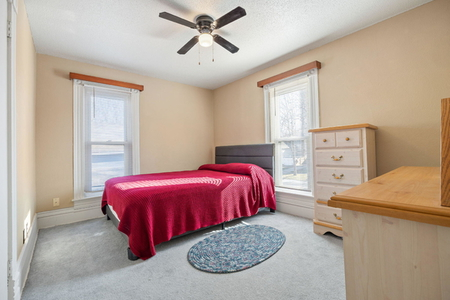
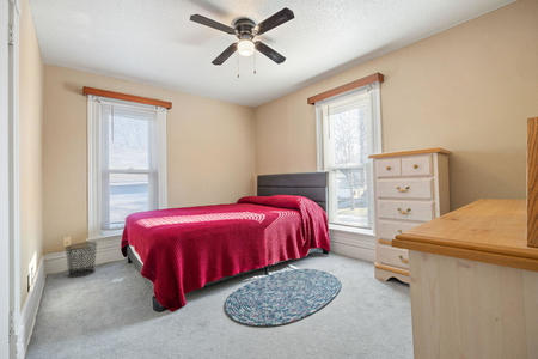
+ waste bin [63,241,99,279]
